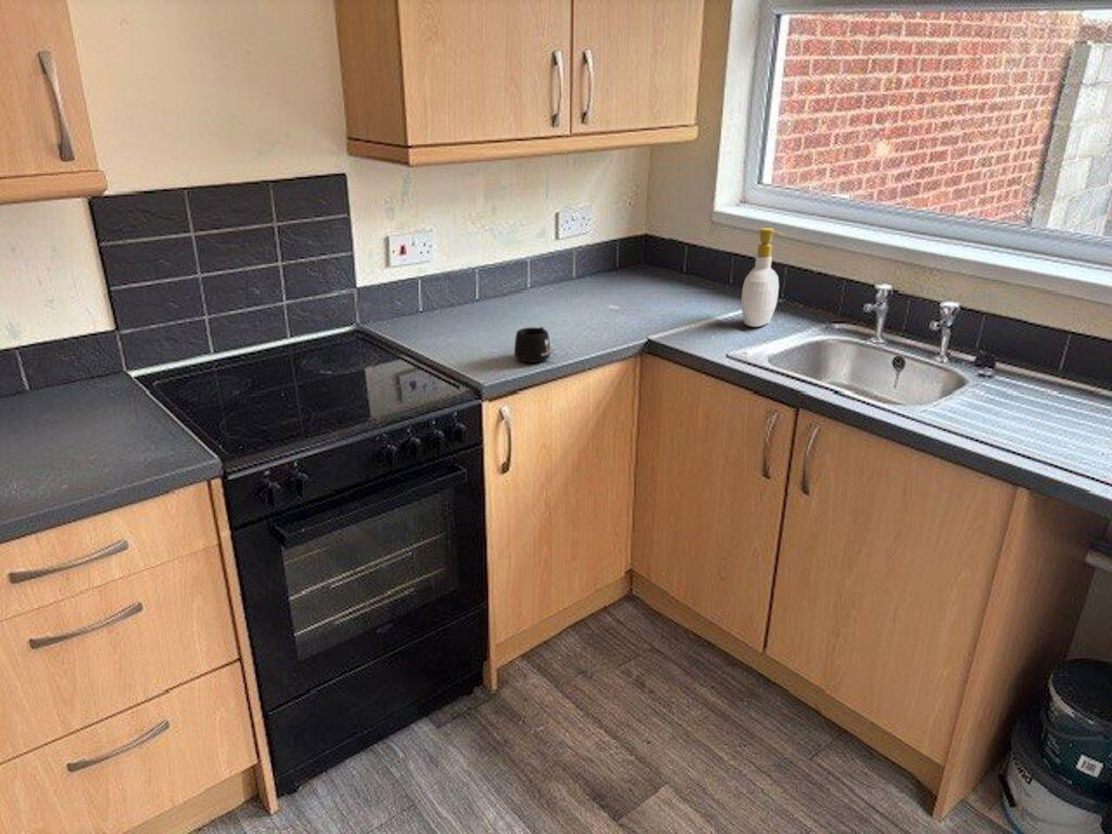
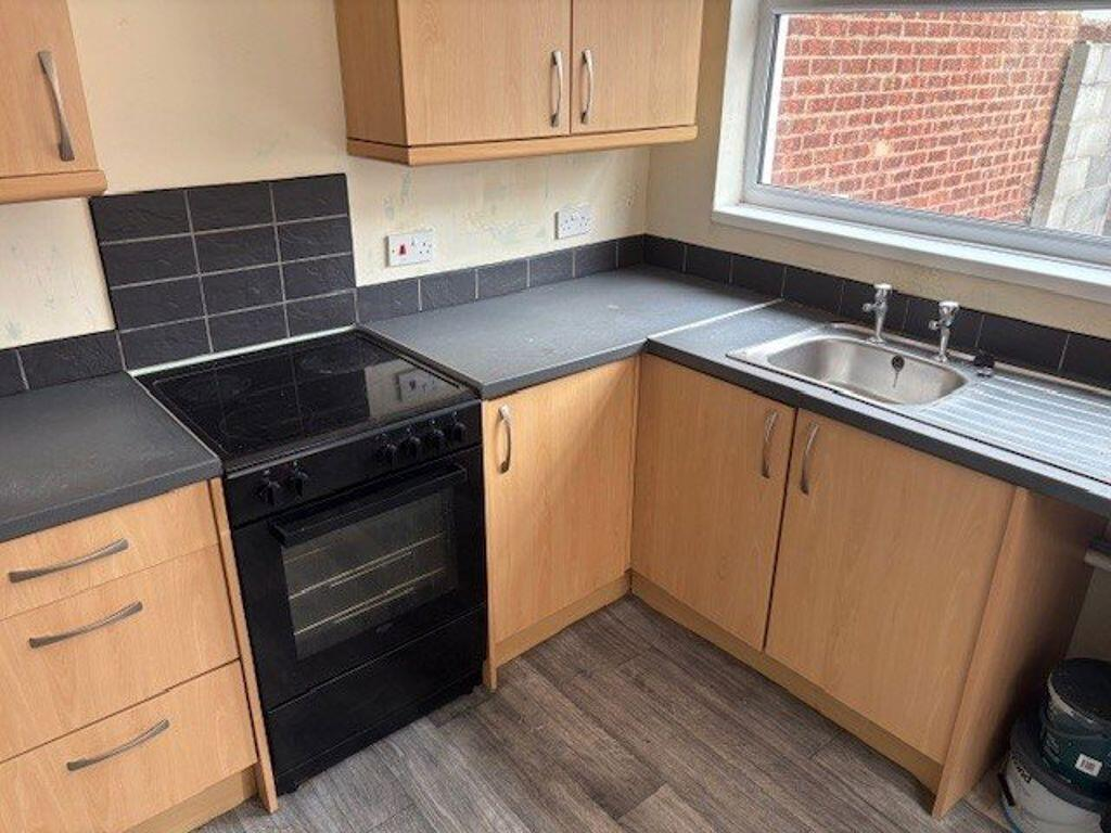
- soap bottle [741,227,785,328]
- mug [514,326,552,364]
